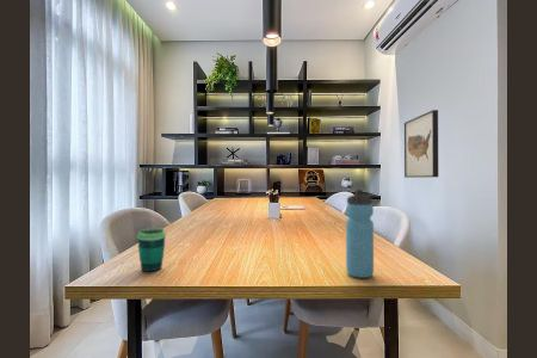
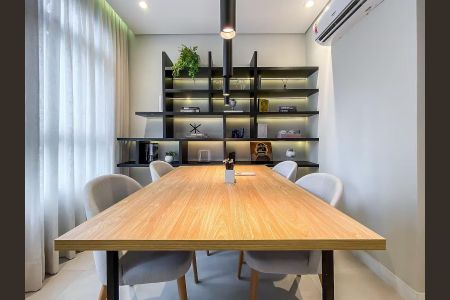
- water bottle [345,189,375,279]
- cup [136,227,167,272]
- wall art [403,109,439,179]
